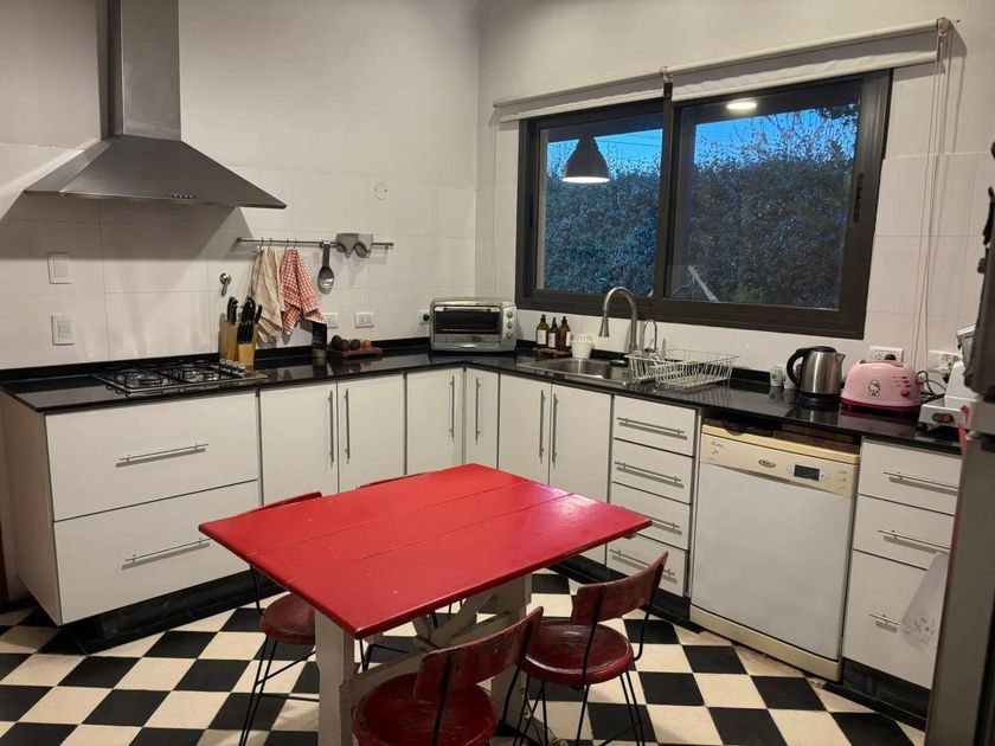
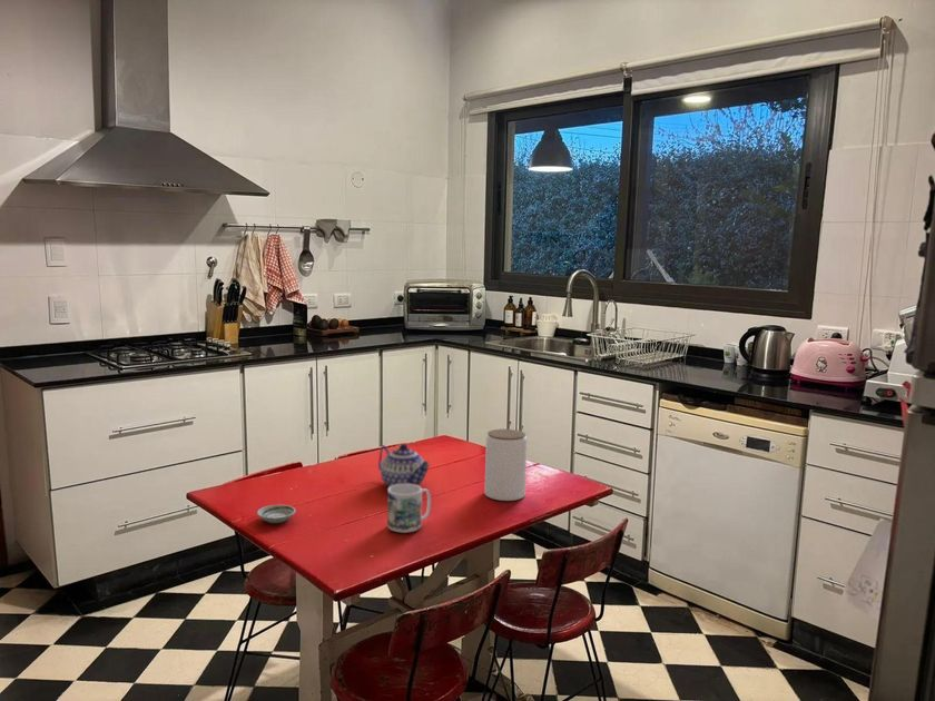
+ jar [483,428,528,502]
+ saucer [256,504,297,524]
+ mug [386,484,432,534]
+ teapot [377,443,431,488]
